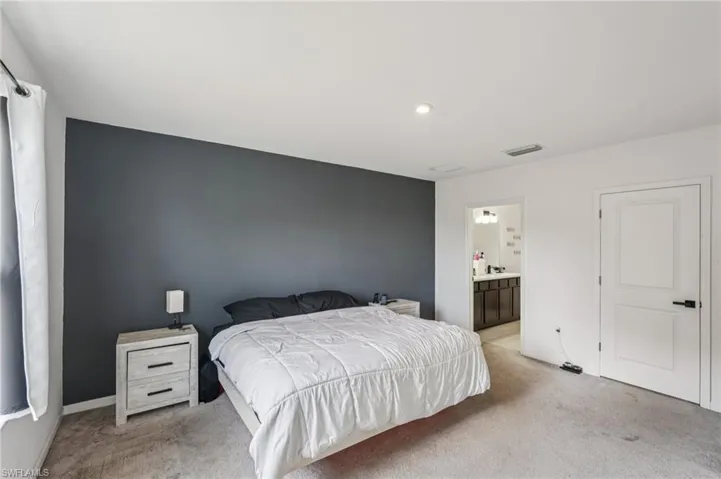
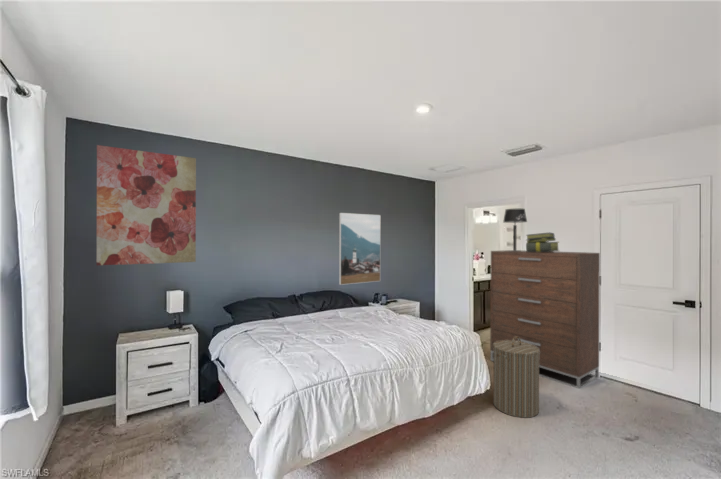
+ table lamp [502,208,528,251]
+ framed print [338,212,381,286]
+ stack of books [525,231,561,252]
+ laundry hamper [493,337,540,419]
+ wall art [96,144,197,266]
+ dresser [489,249,601,390]
